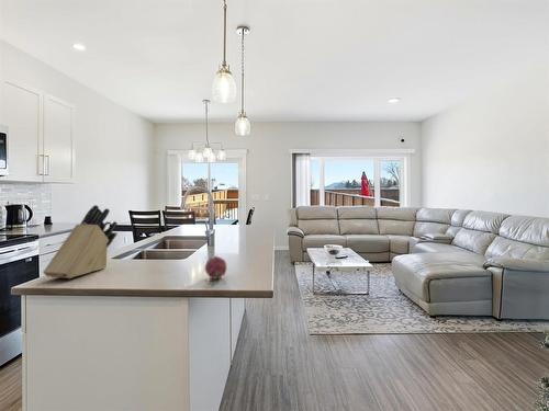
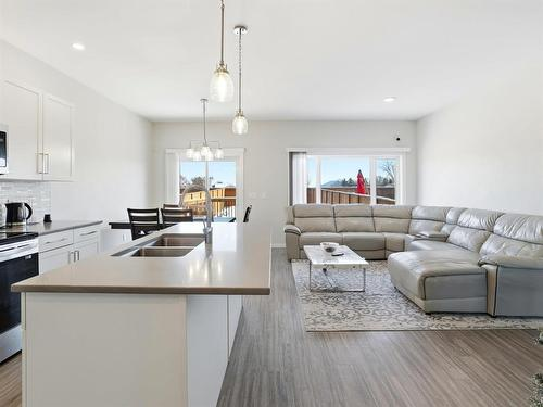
- fruit [204,255,227,282]
- knife block [42,204,119,279]
